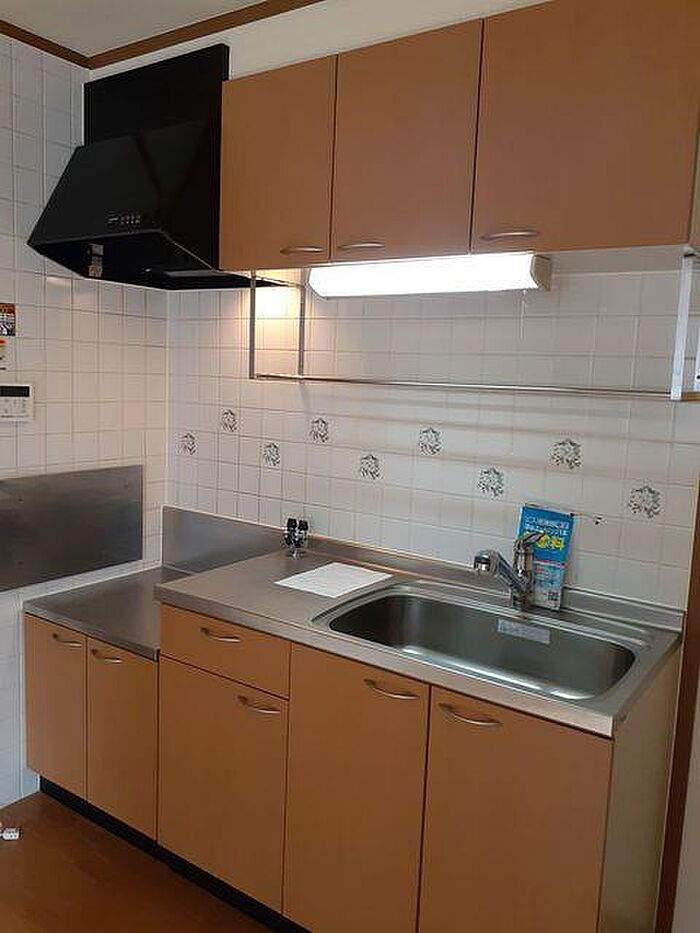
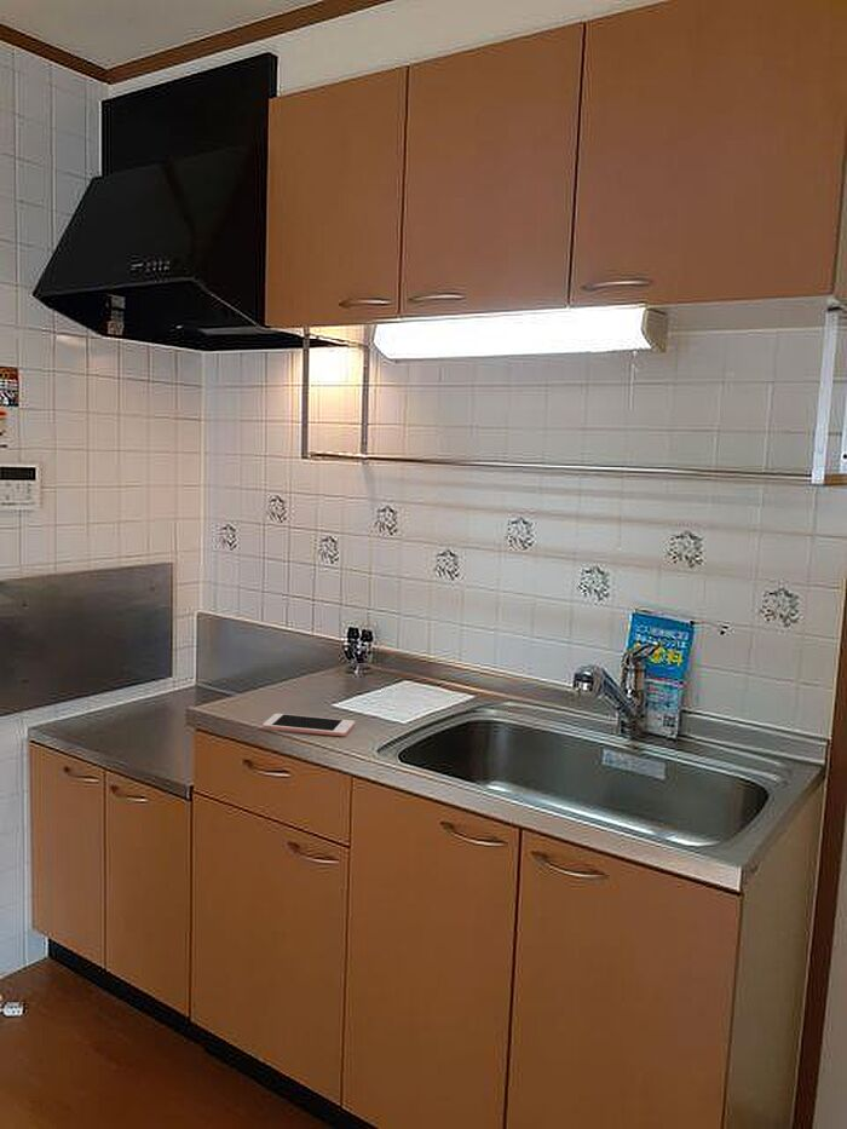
+ cell phone [261,713,356,738]
